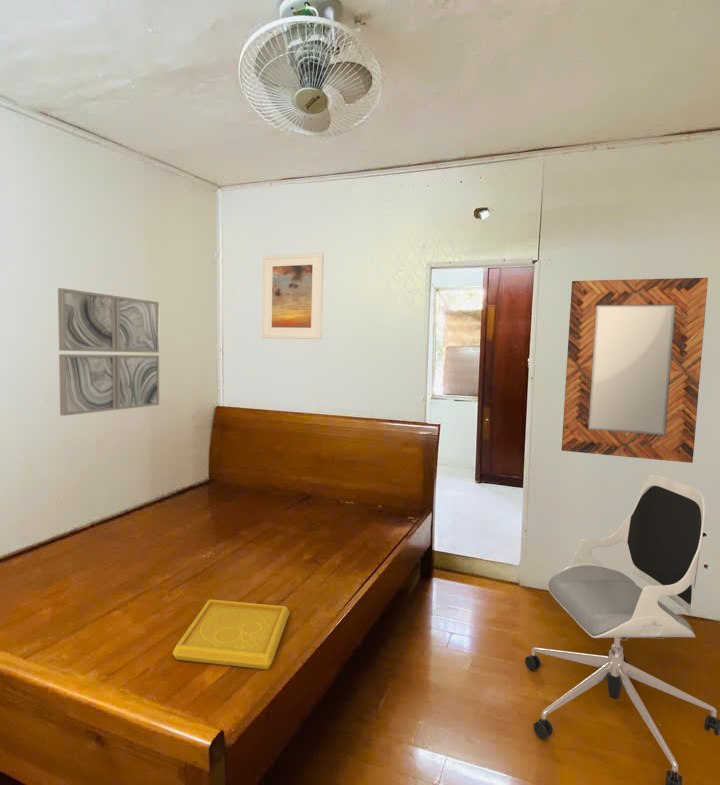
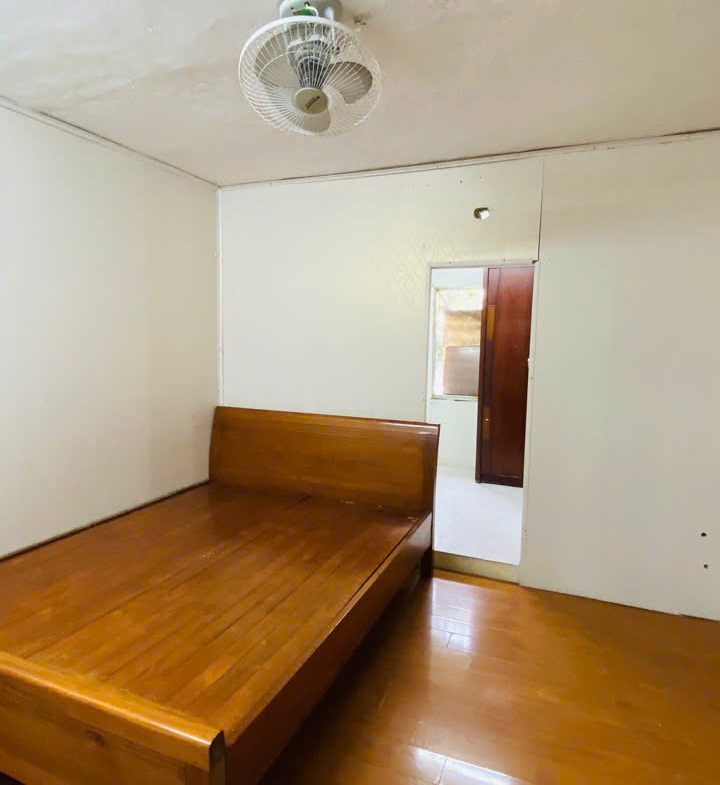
- home mirror [561,277,709,464]
- serving tray [172,598,290,670]
- office chair [524,474,720,785]
- wall art [57,287,160,417]
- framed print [261,252,325,340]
